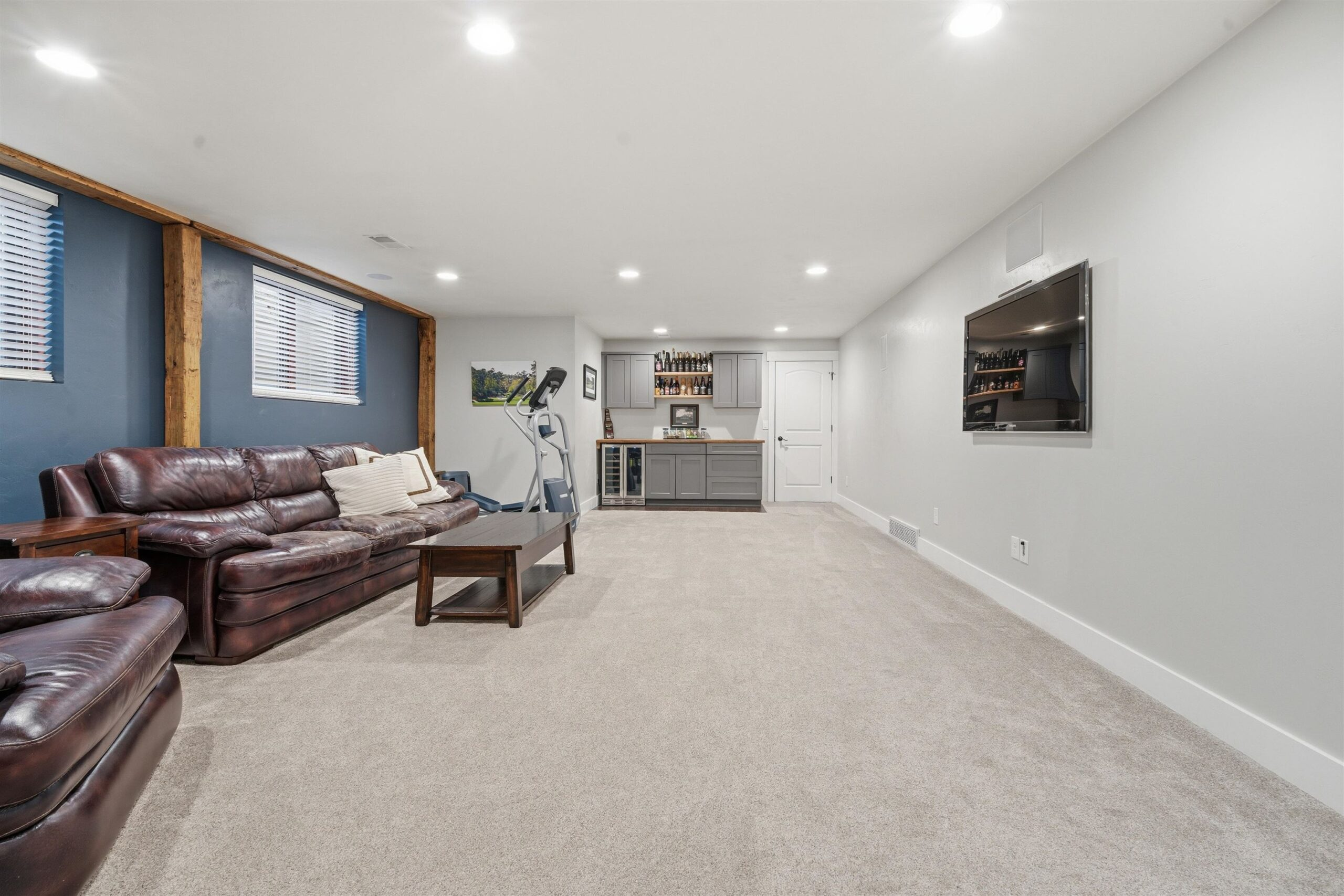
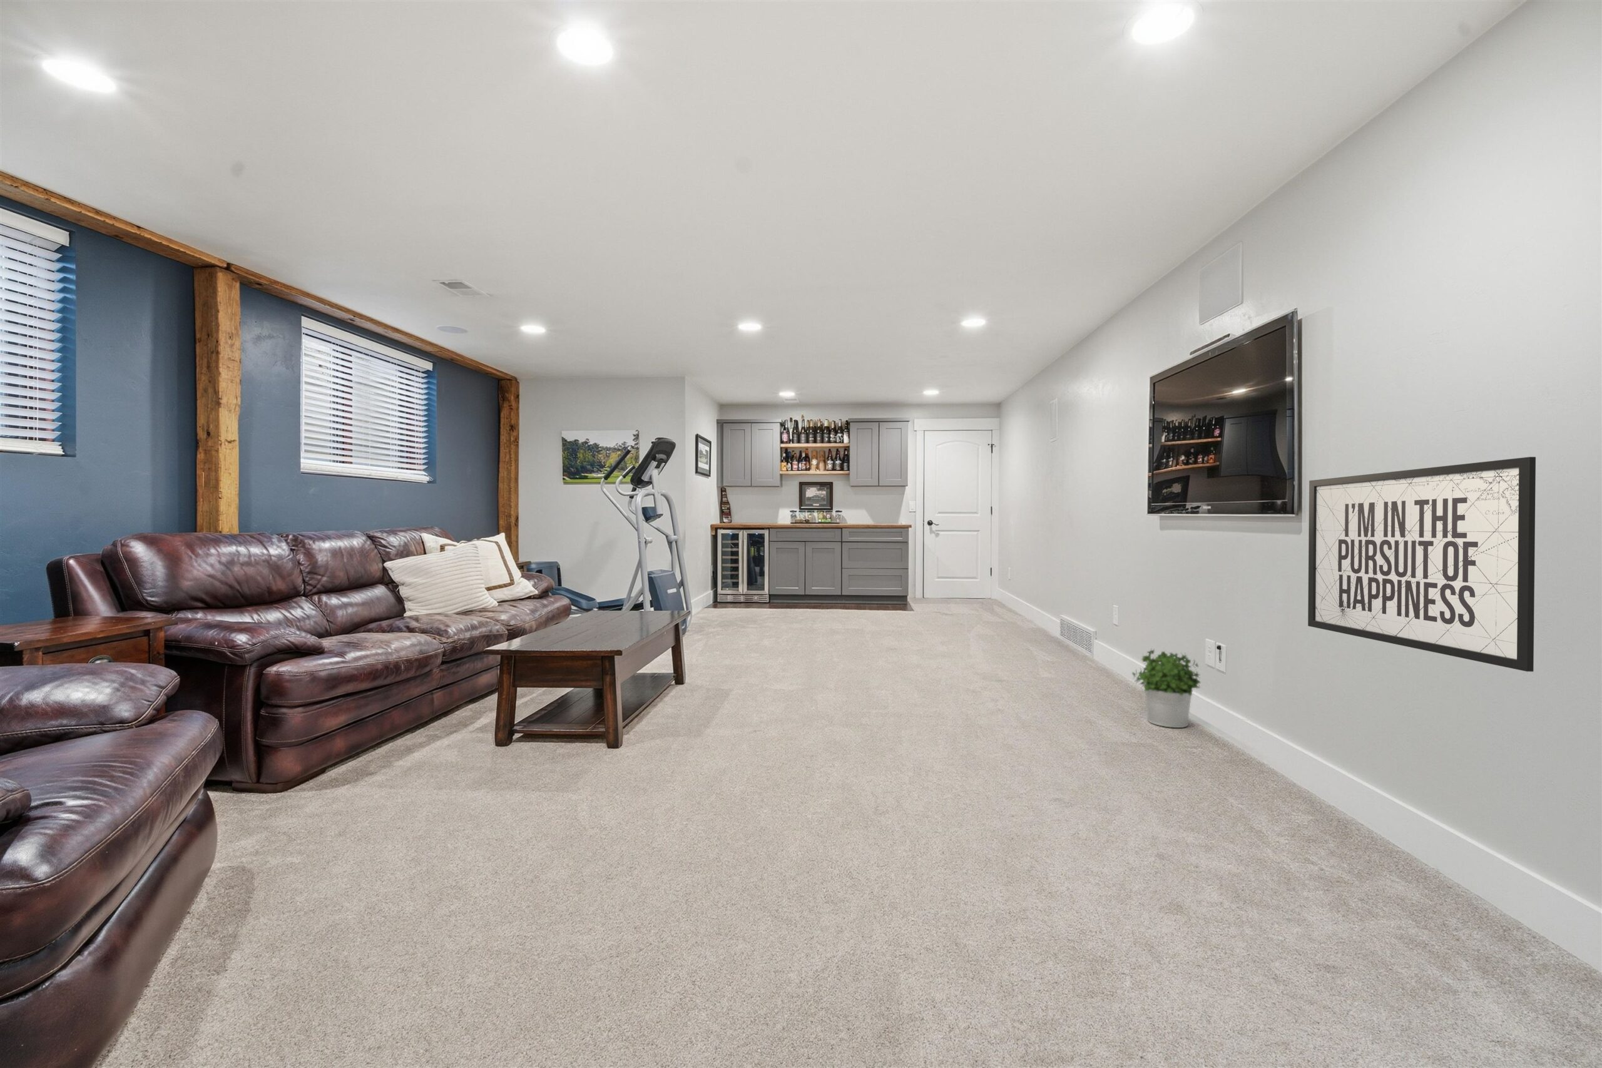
+ potted plant [1131,647,1200,728]
+ mirror [1308,457,1536,672]
